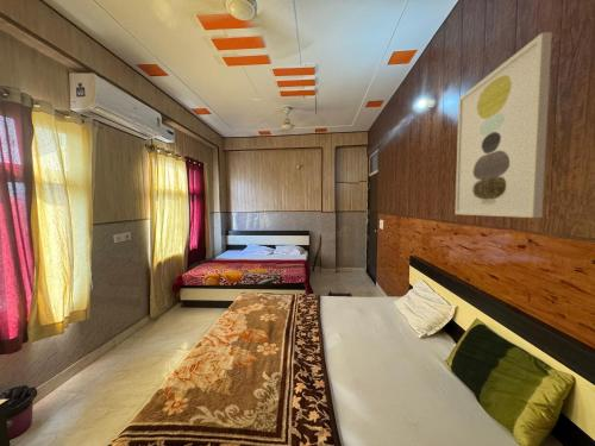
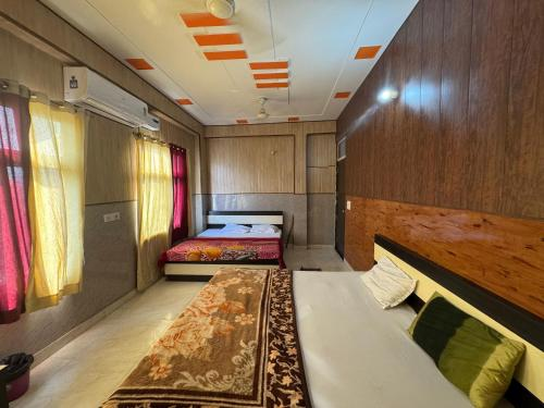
- wall art [455,31,553,219]
